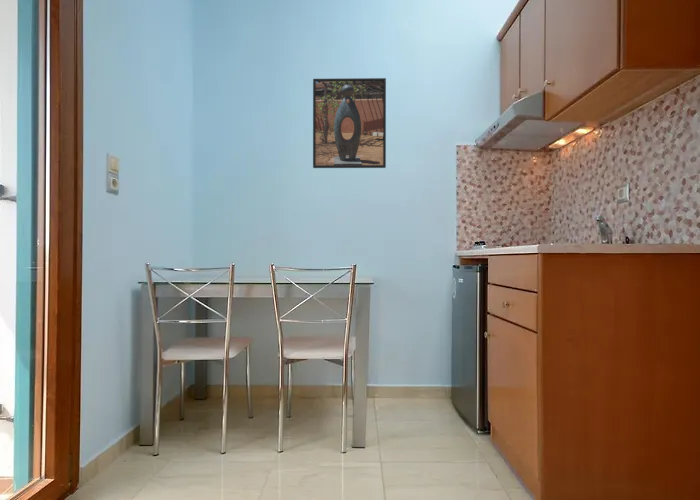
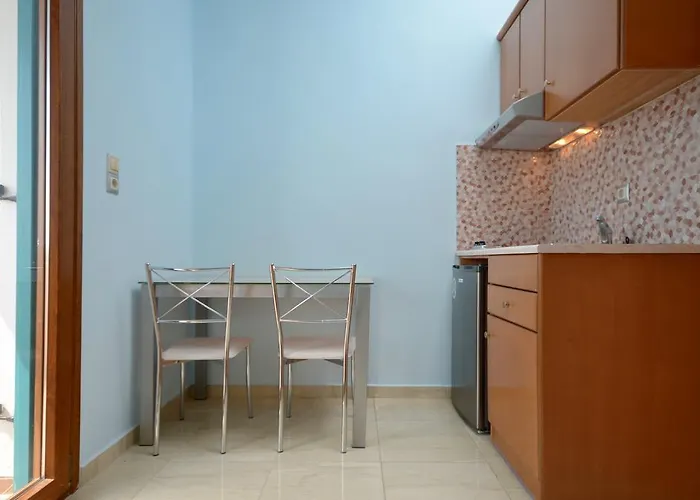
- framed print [312,77,387,169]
